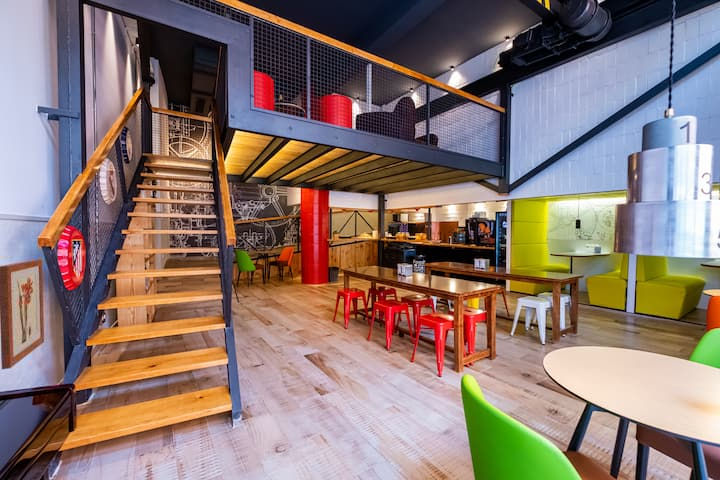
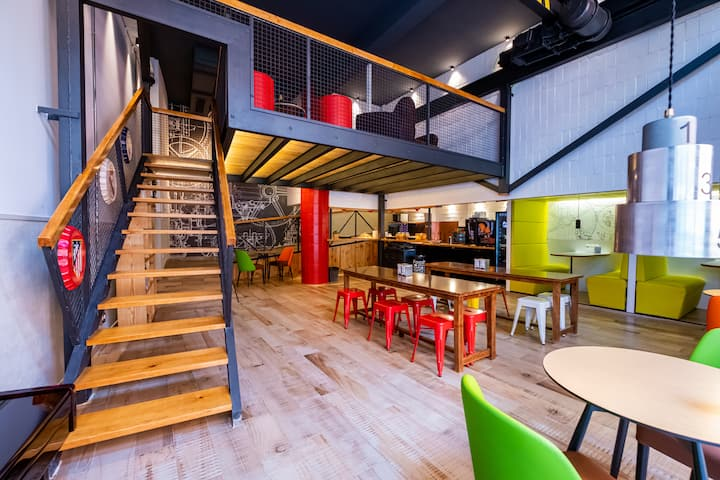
- wall art [0,258,45,370]
